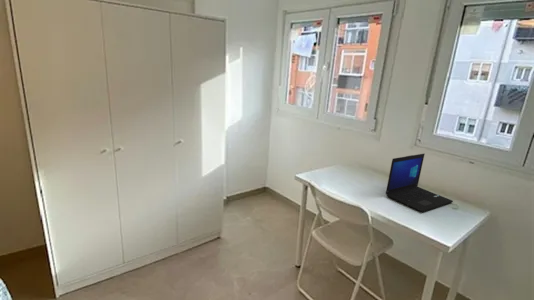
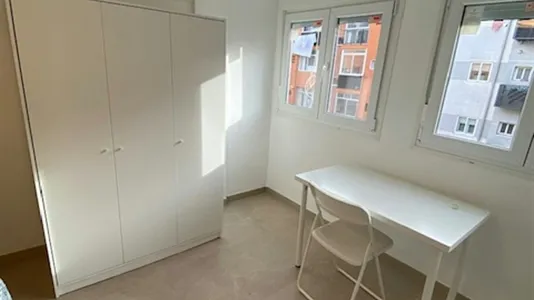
- laptop [385,152,454,213]
